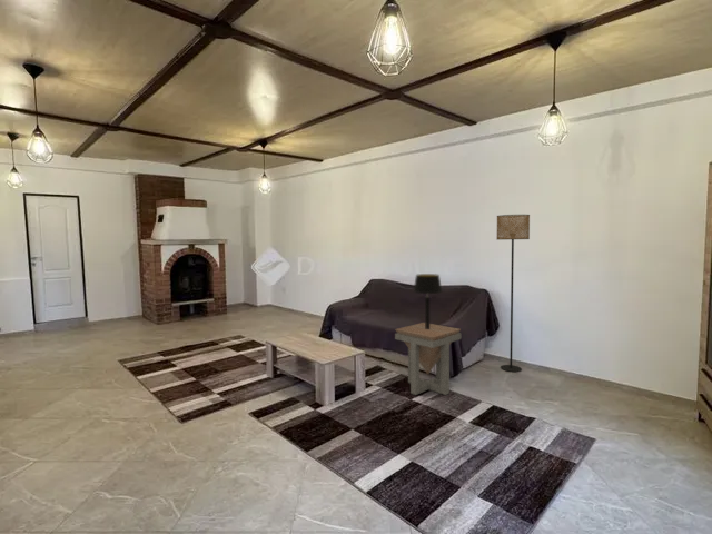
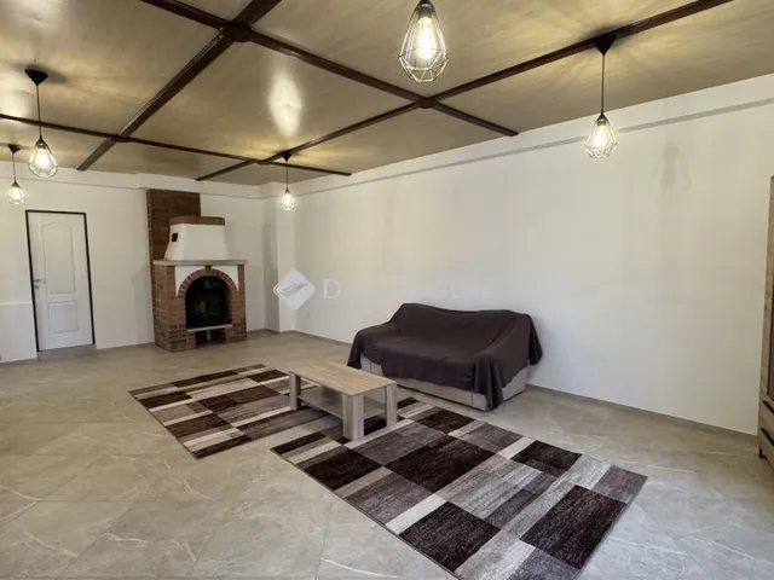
- side table [394,322,462,396]
- floor lamp [496,214,531,373]
- table lamp [413,273,443,329]
